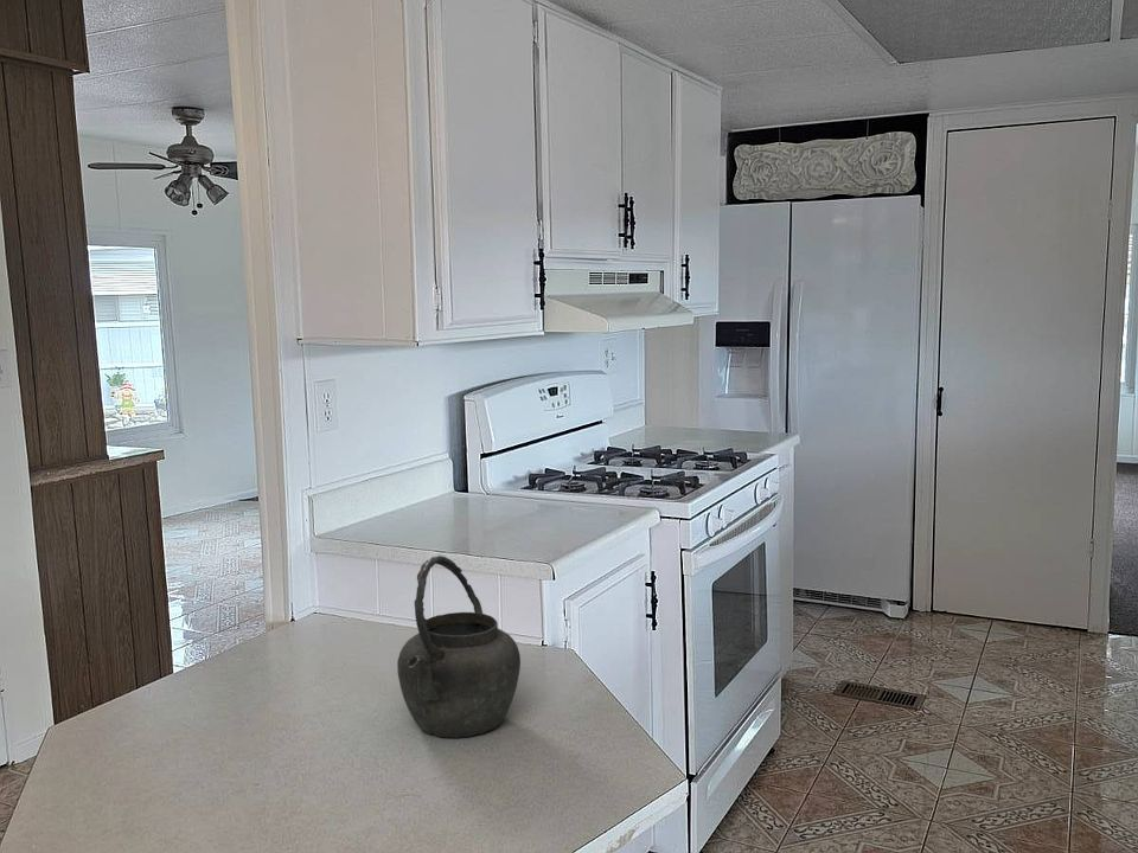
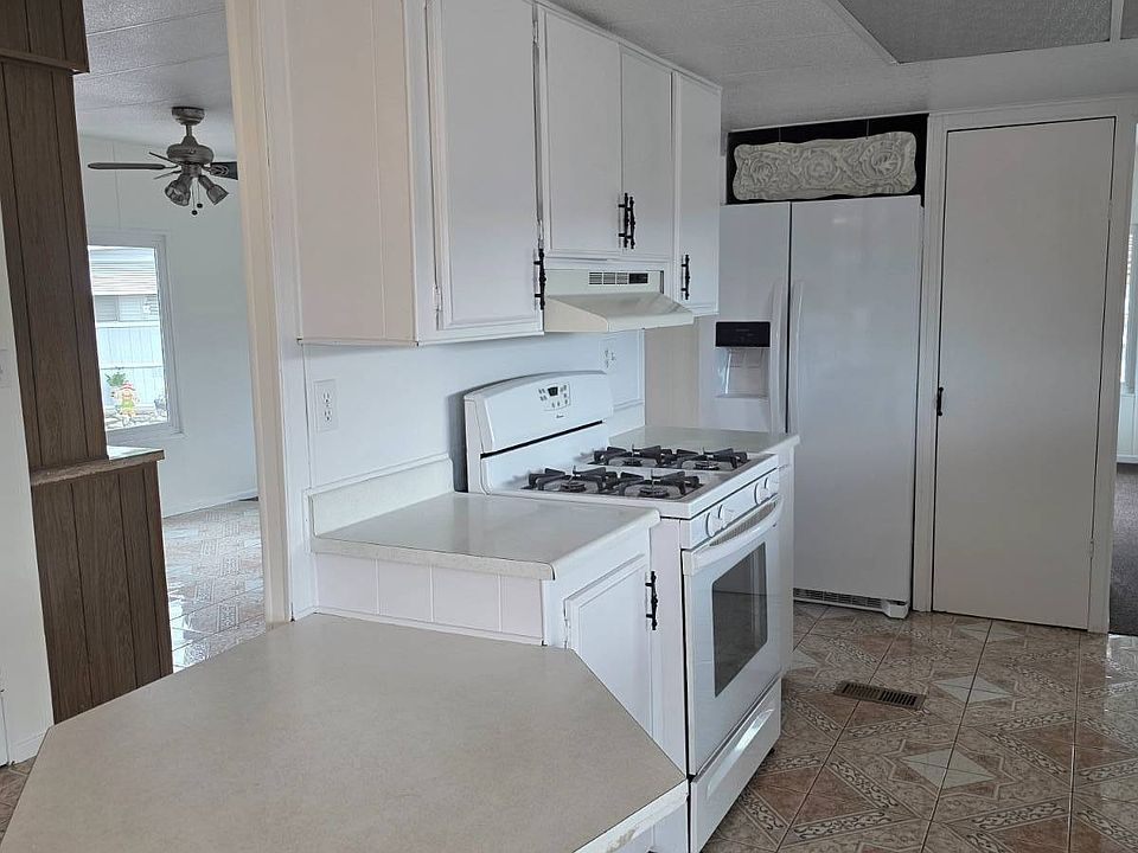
- kettle [396,554,522,739]
